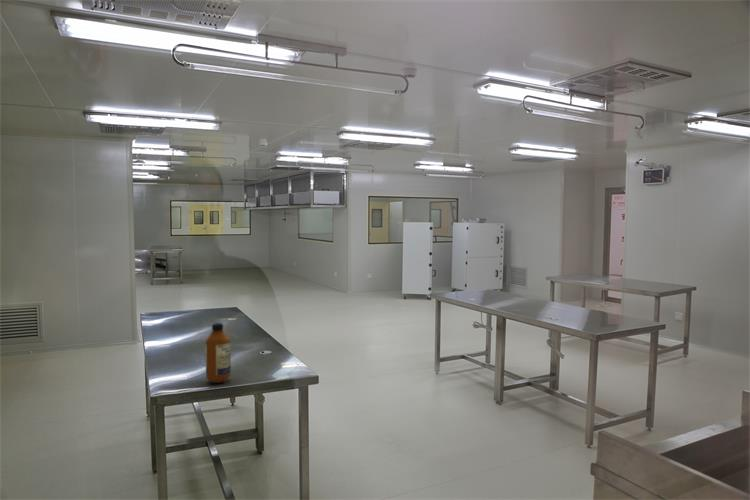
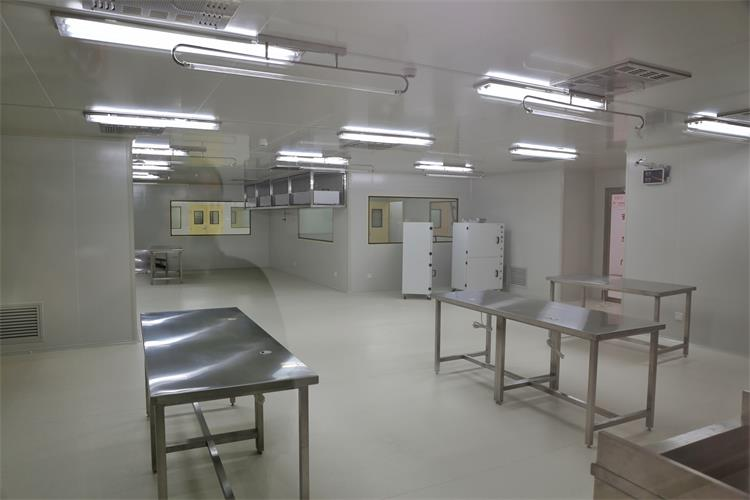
- bottle [204,322,232,384]
